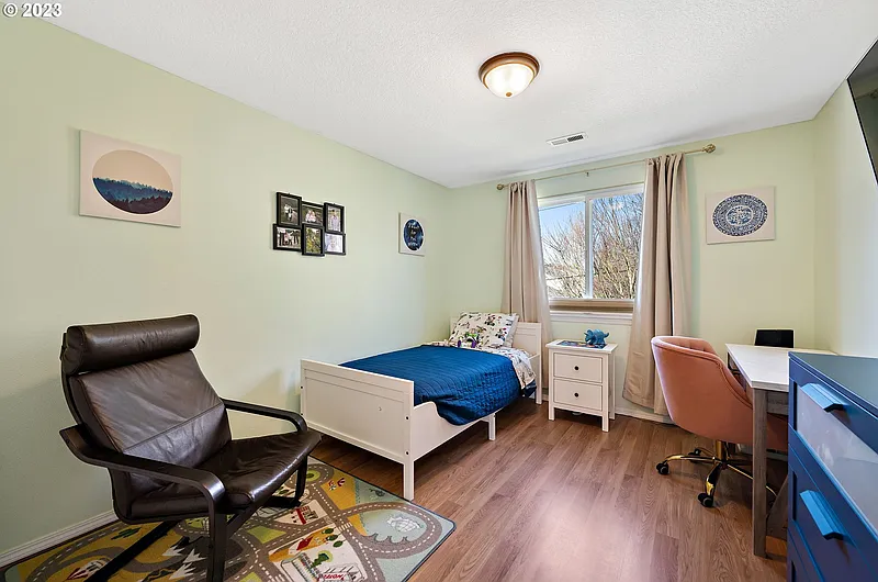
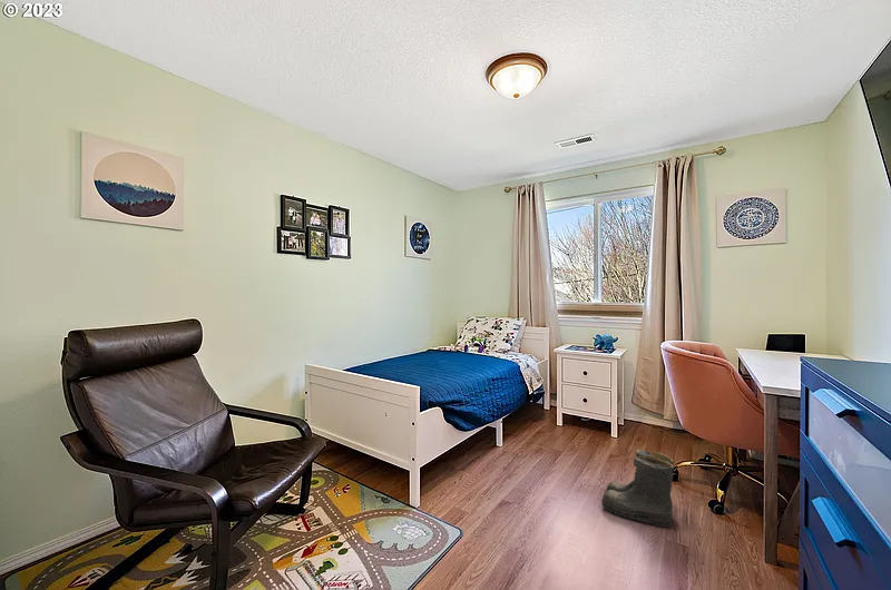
+ boots [600,449,675,529]
